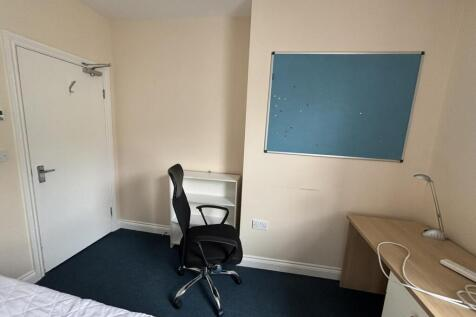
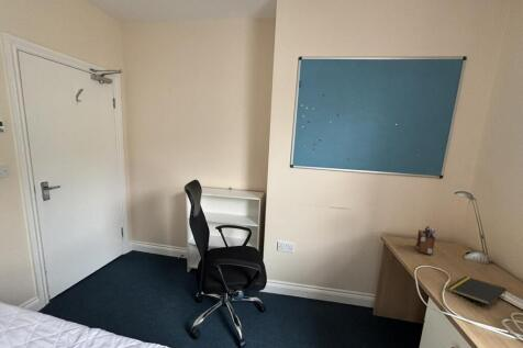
+ notepad [446,276,508,306]
+ desk organizer [415,225,436,256]
